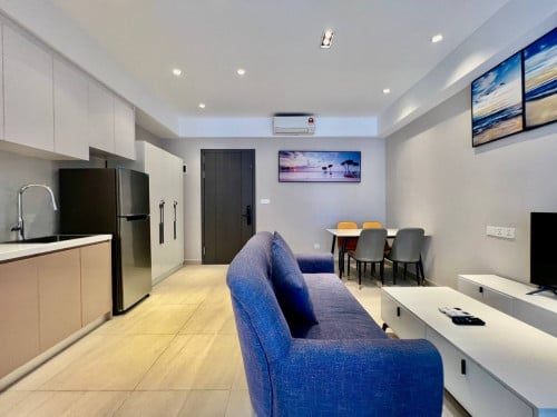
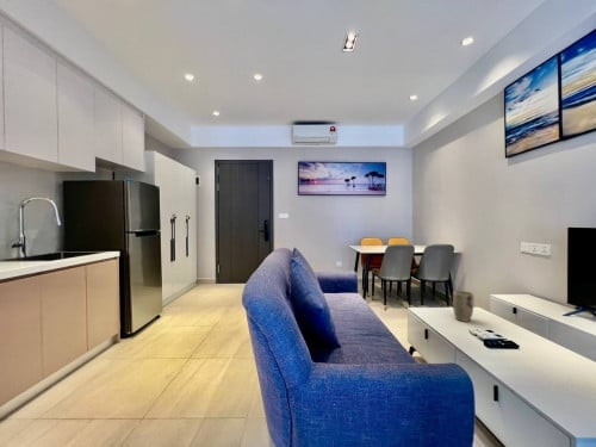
+ plant pot [452,290,474,323]
